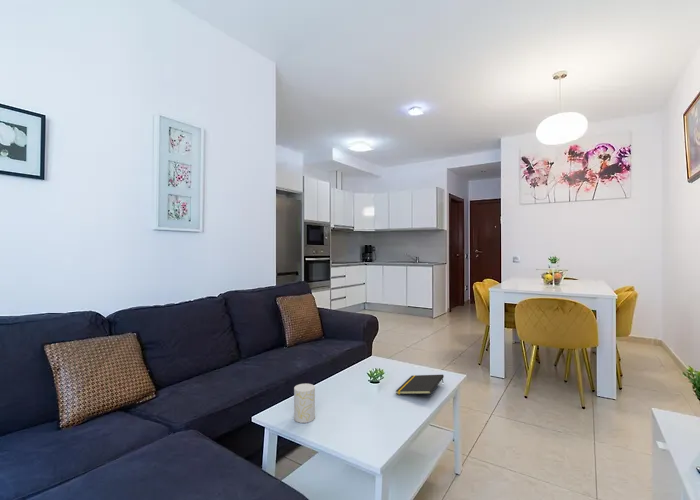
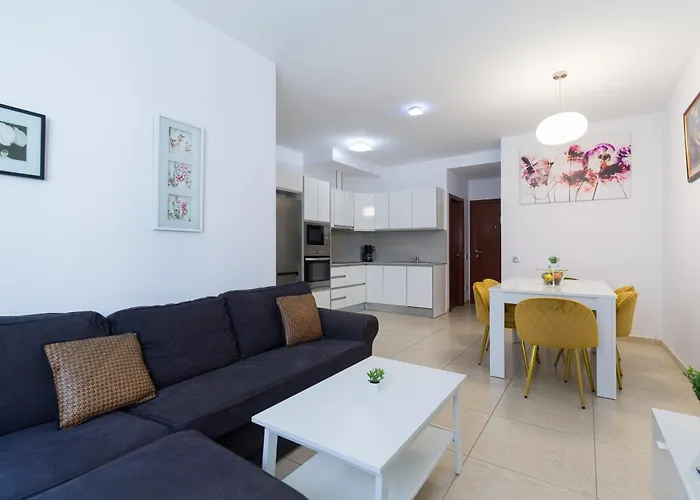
- cup [293,383,316,424]
- notepad [395,374,445,395]
